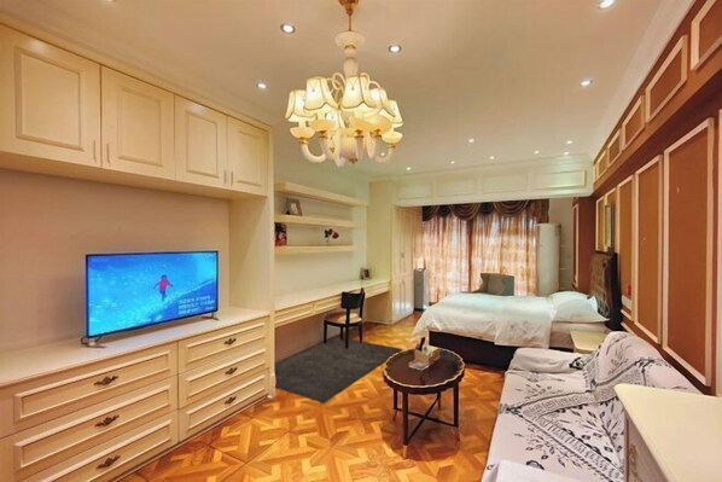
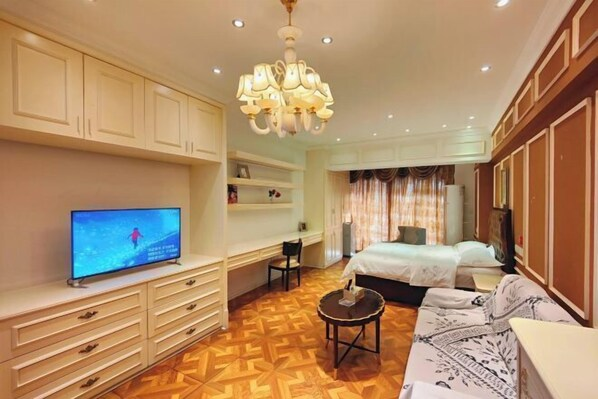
- rug [274,336,403,405]
